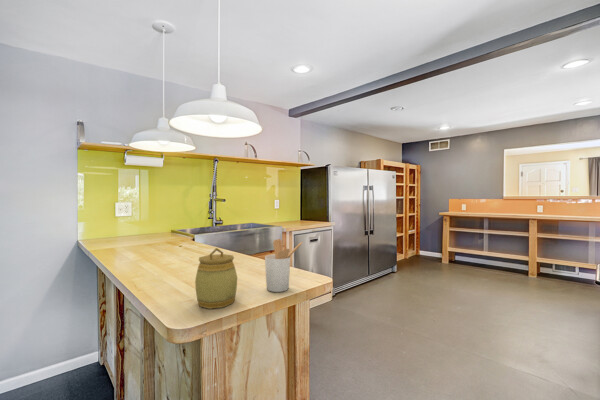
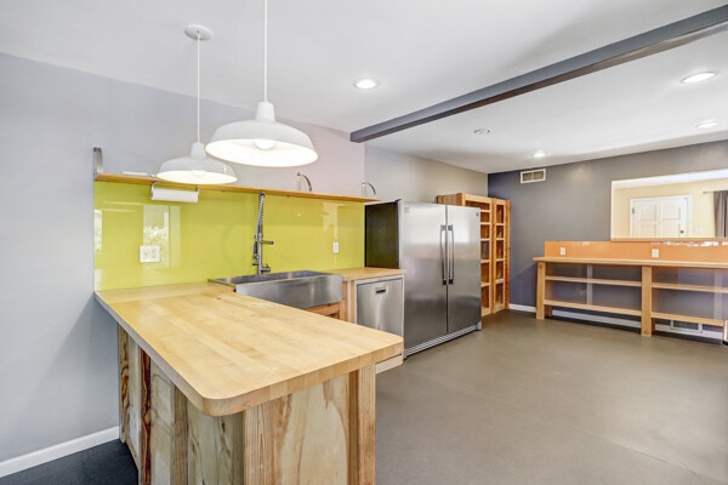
- utensil holder [264,238,303,293]
- jar [194,247,238,310]
